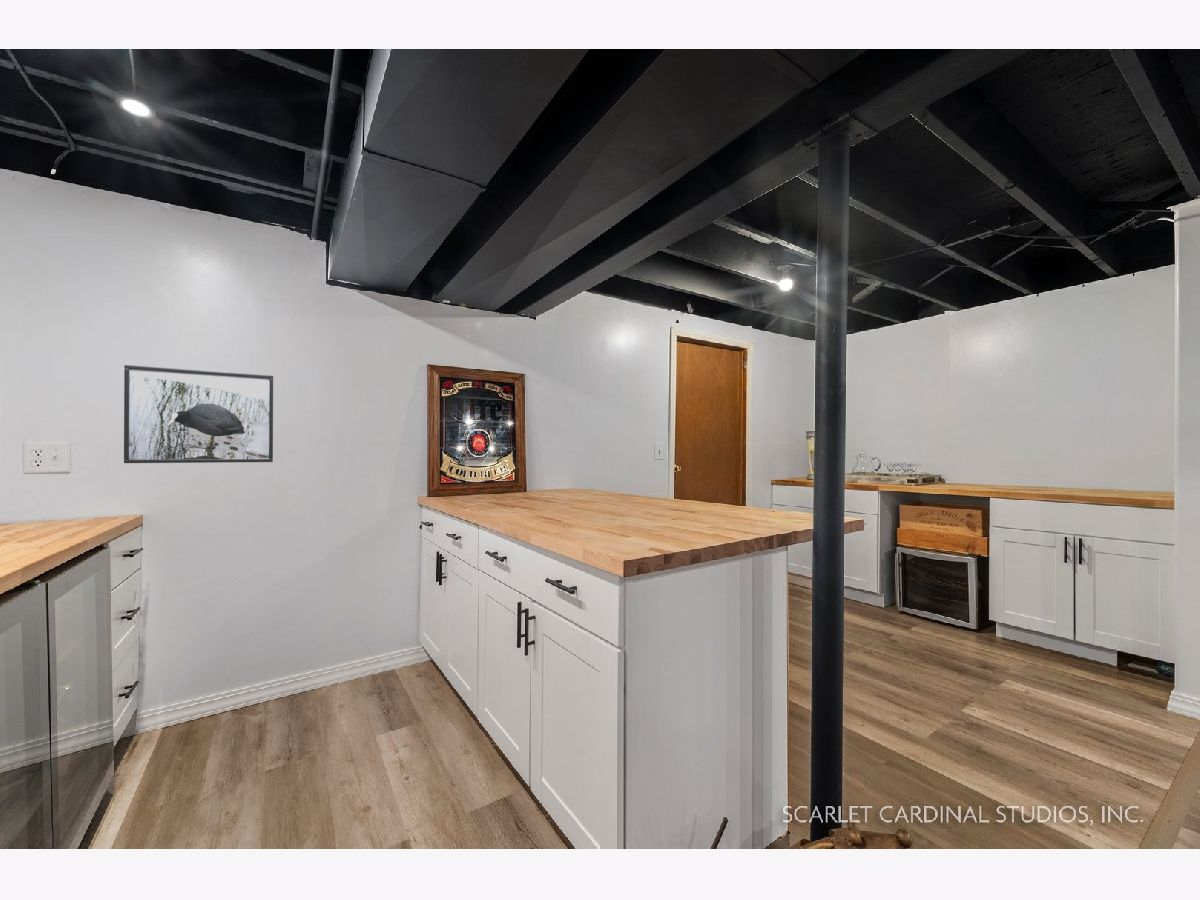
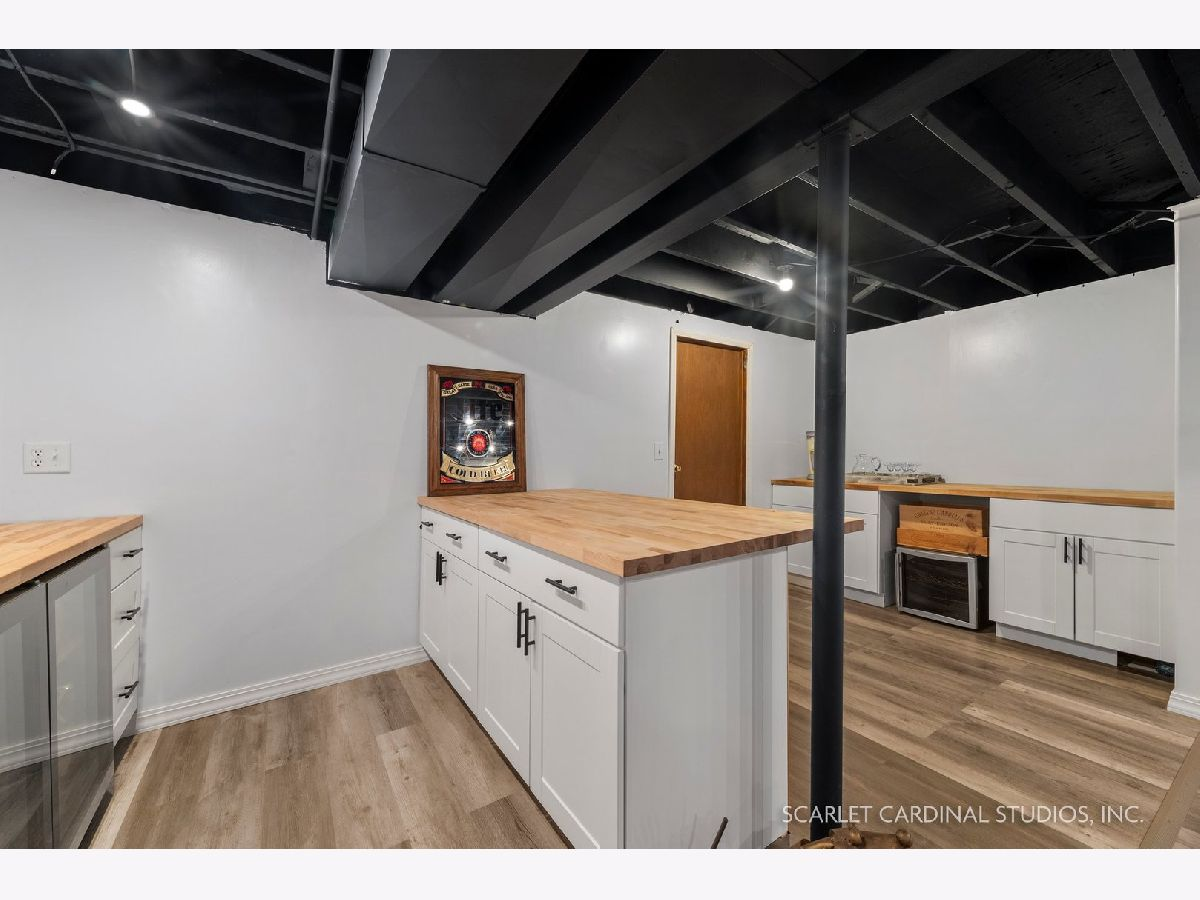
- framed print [123,364,274,464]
